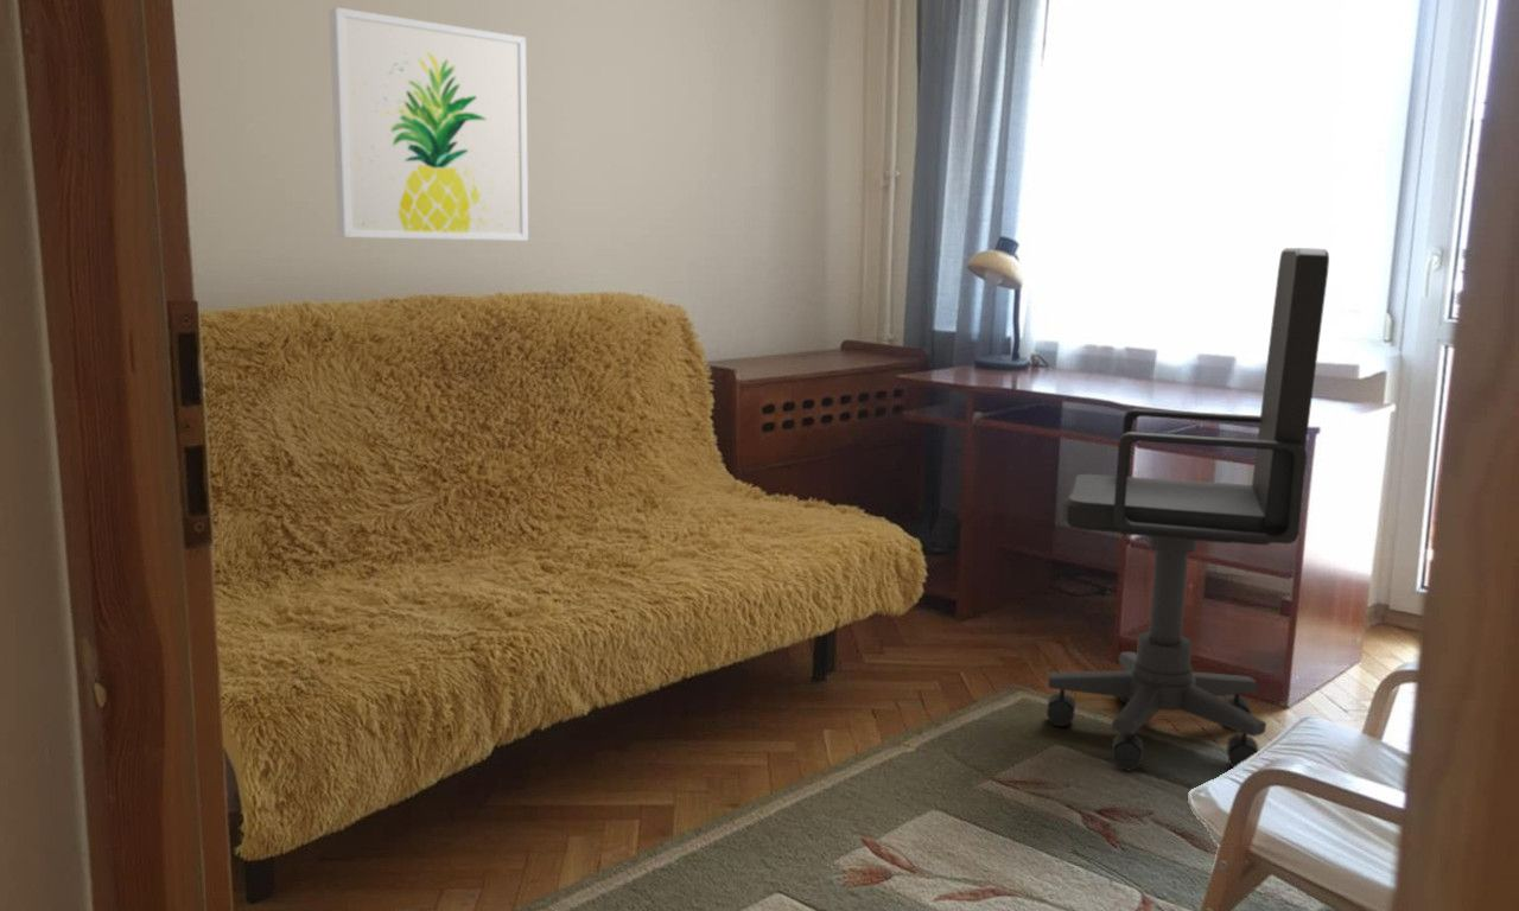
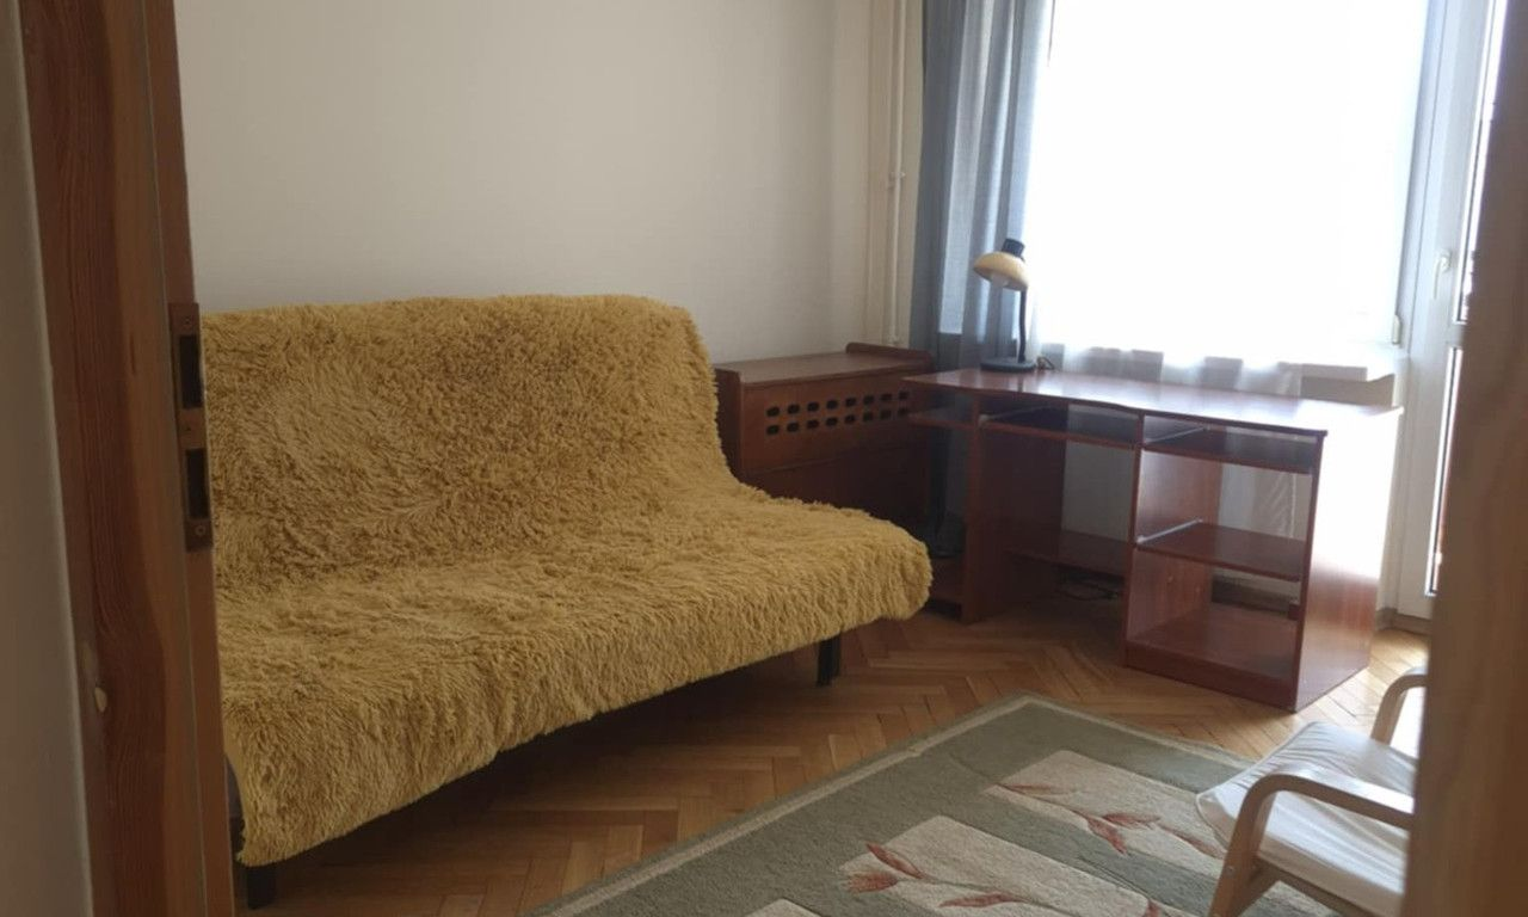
- office chair [1045,247,1330,772]
- wall art [328,6,529,242]
